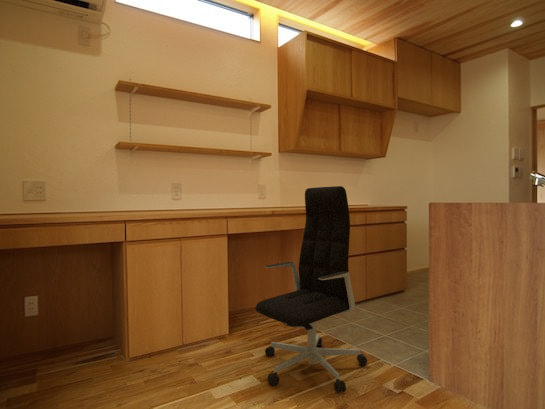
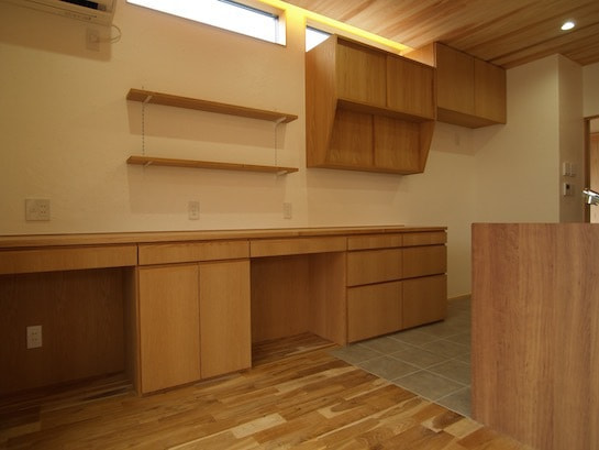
- office chair [255,185,368,394]
